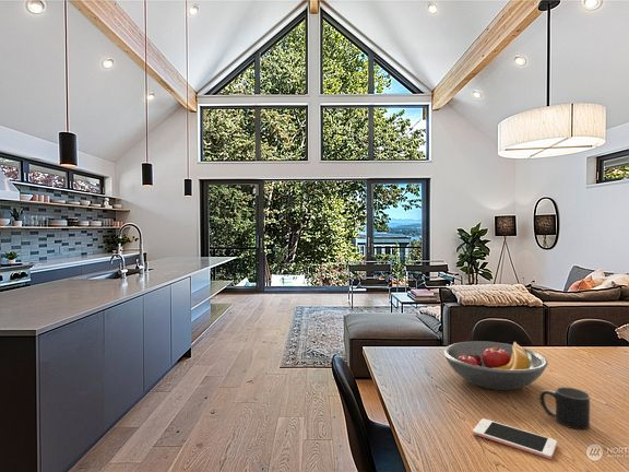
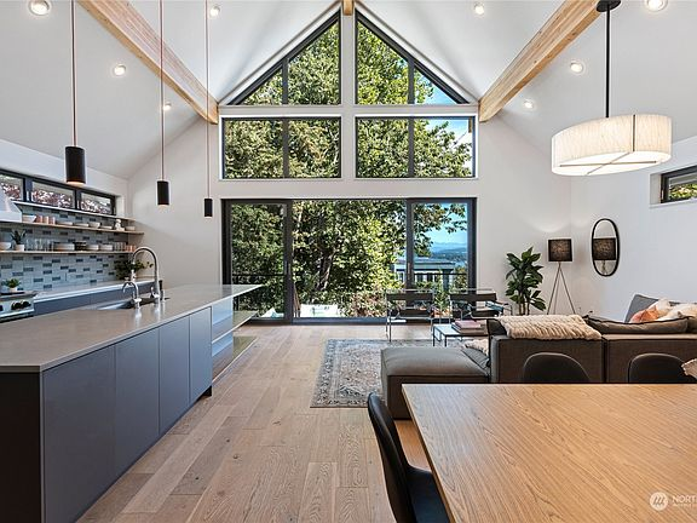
- fruit bowl [442,340,549,391]
- mug [538,386,591,430]
- cell phone [472,417,558,460]
